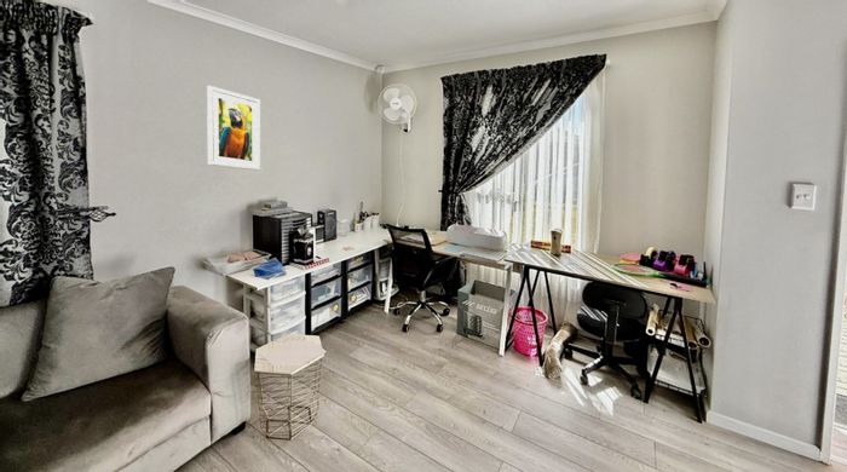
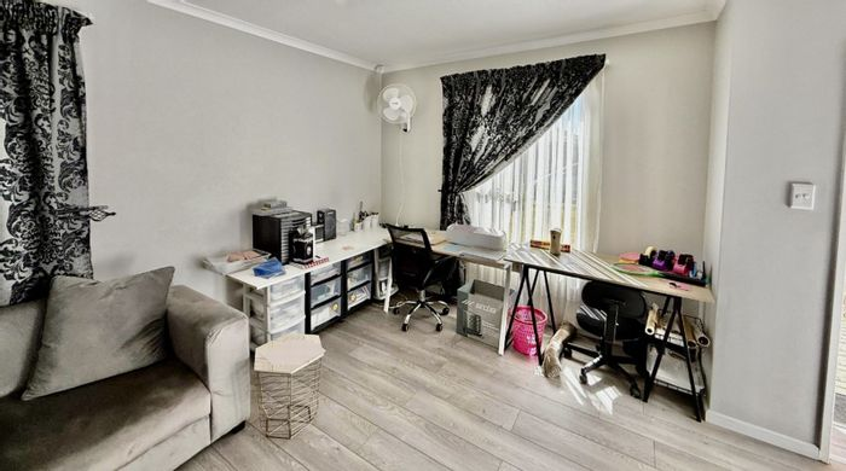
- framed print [206,85,261,172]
